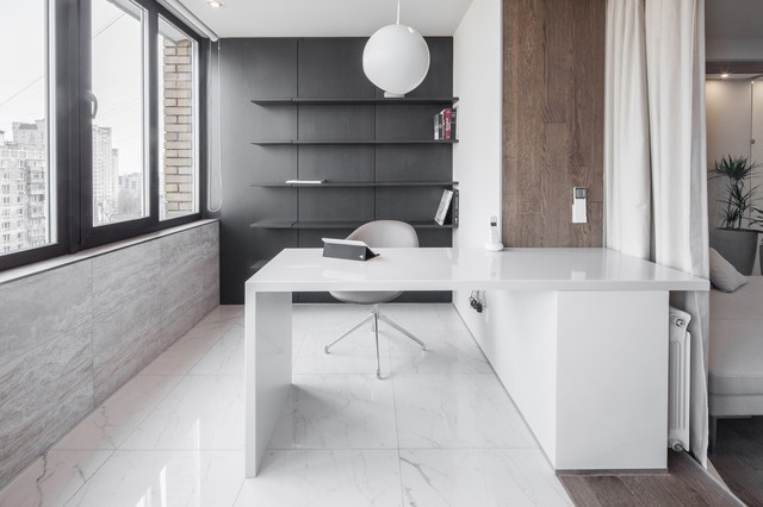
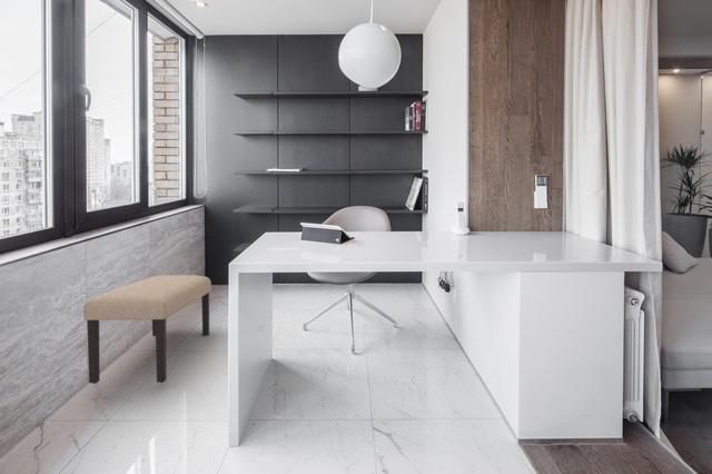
+ bench [82,274,212,385]
